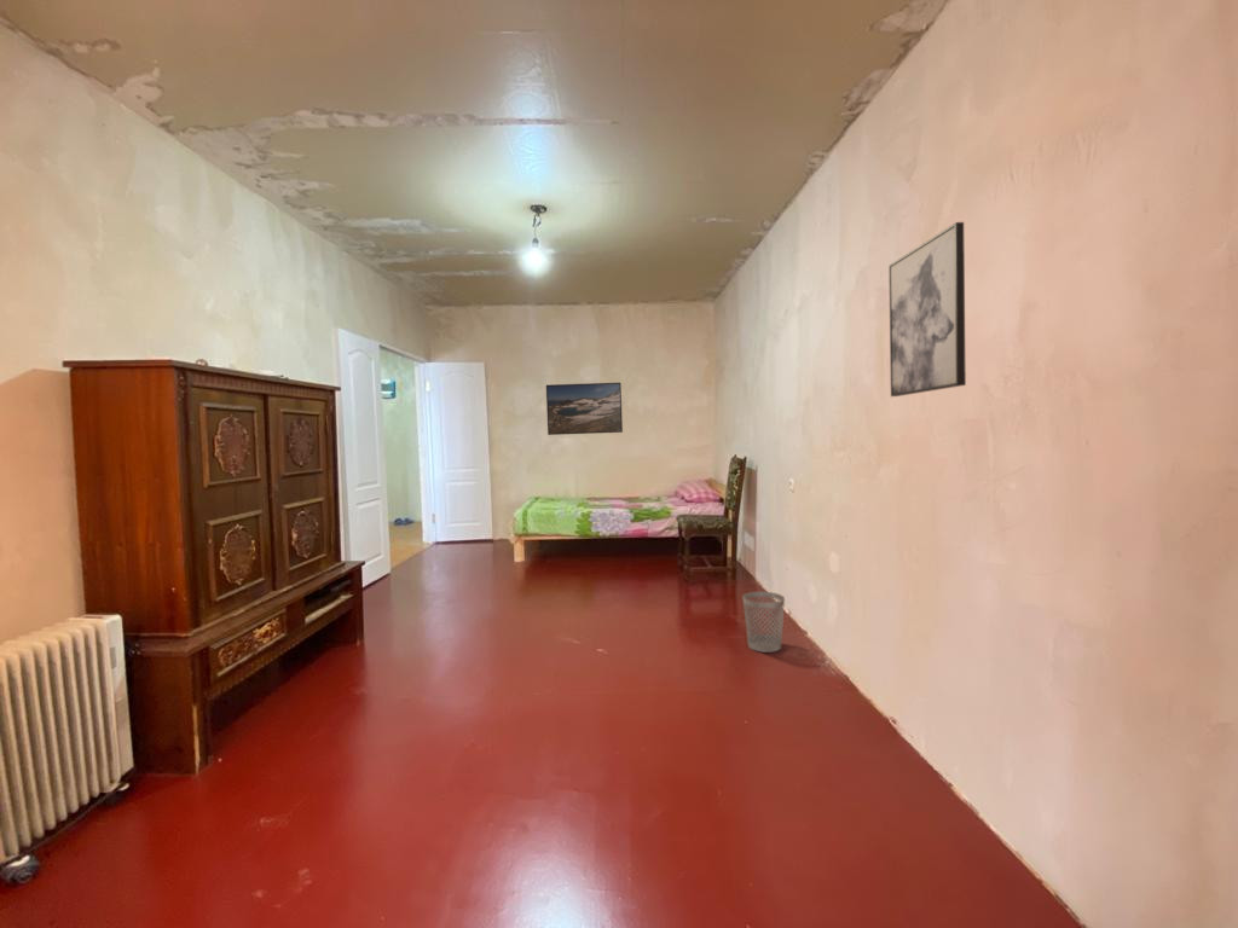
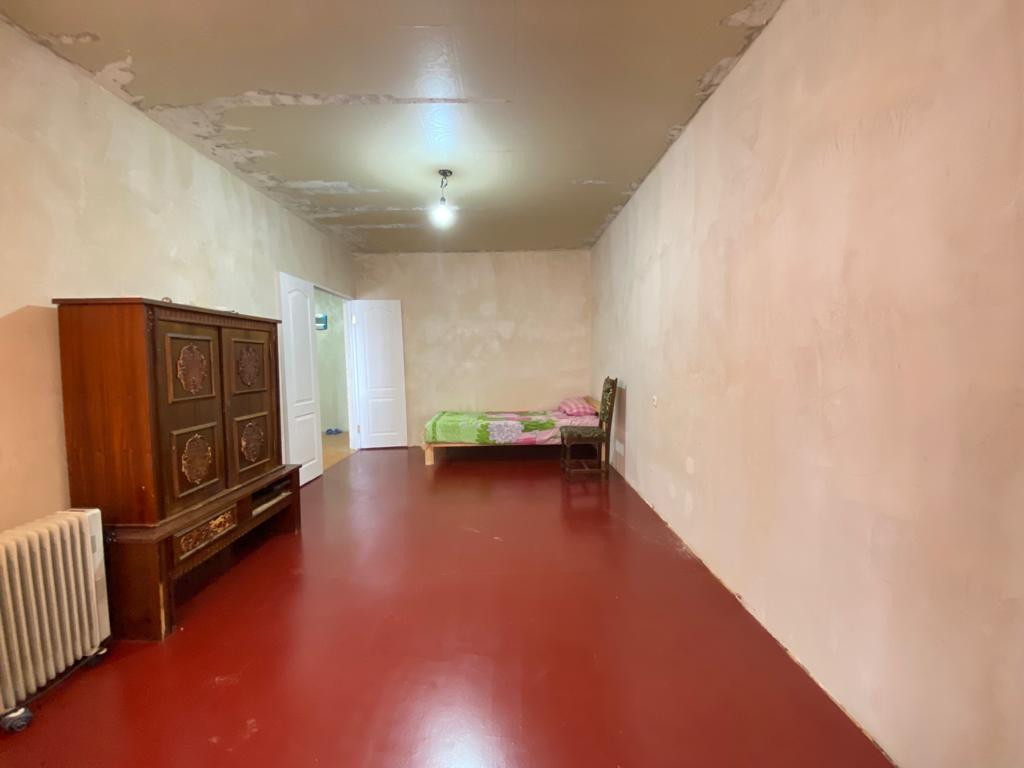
- wall art [887,221,967,398]
- wastebasket [741,591,786,654]
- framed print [545,382,624,436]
